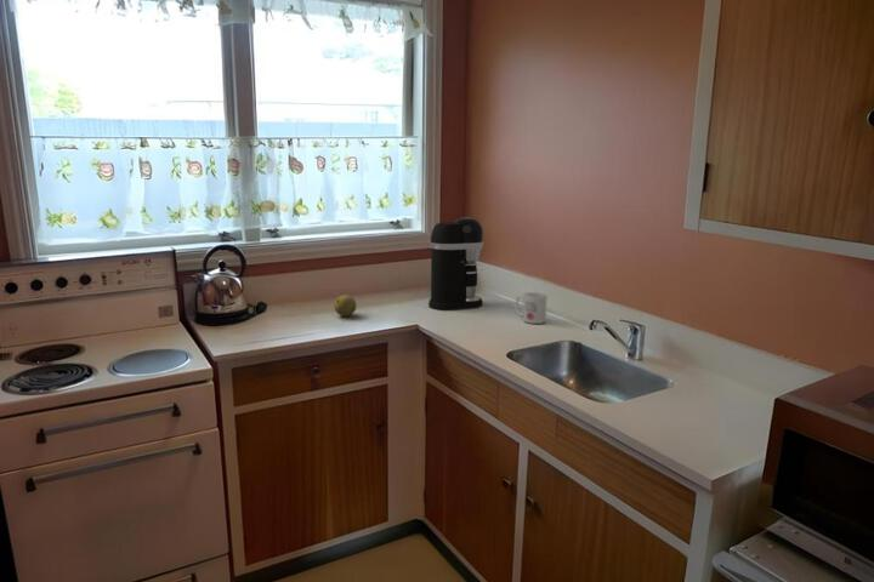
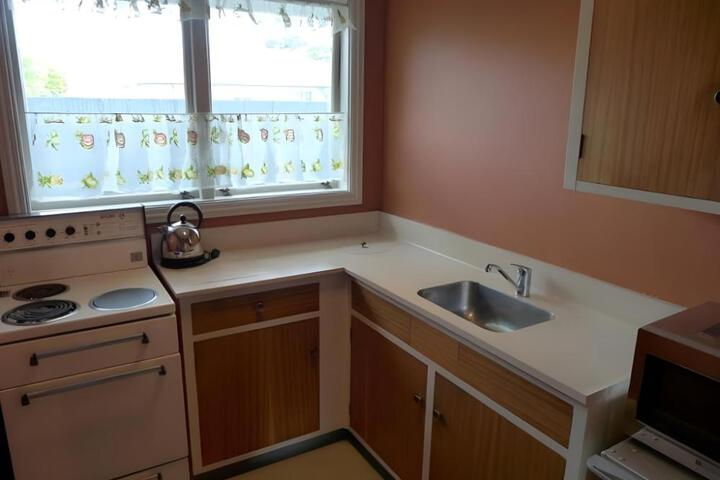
- mug [515,291,549,325]
- coffee maker [427,216,484,310]
- fruit [334,293,357,318]
